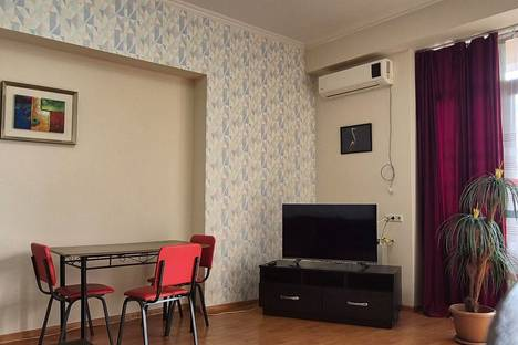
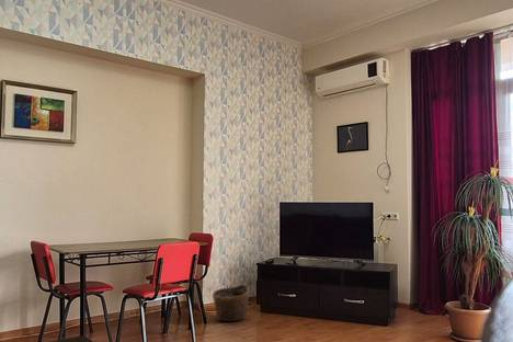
+ basket [212,284,250,322]
